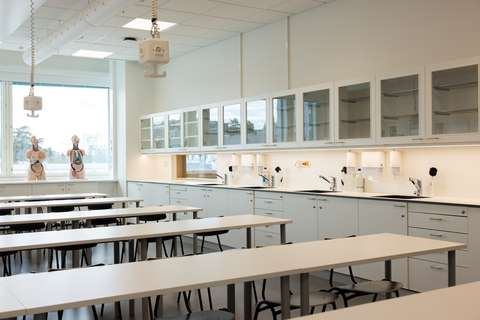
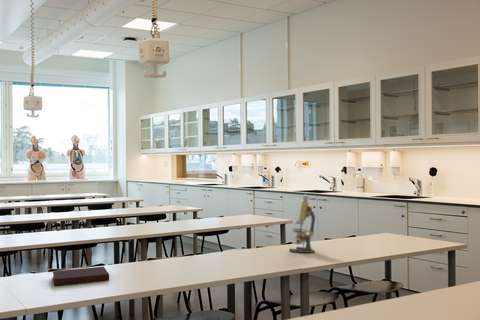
+ microscope [288,194,316,254]
+ notebook [52,266,110,287]
